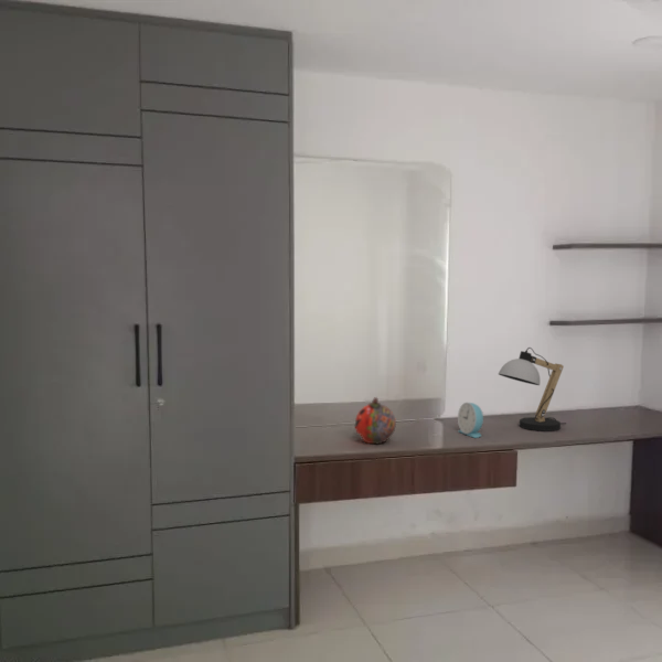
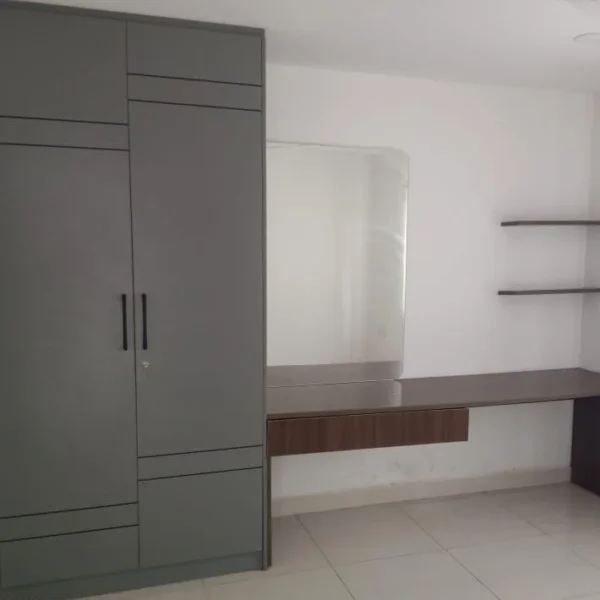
- desk lamp [498,346,567,433]
- alarm clock [457,402,484,439]
- decorative ball [354,396,397,445]
